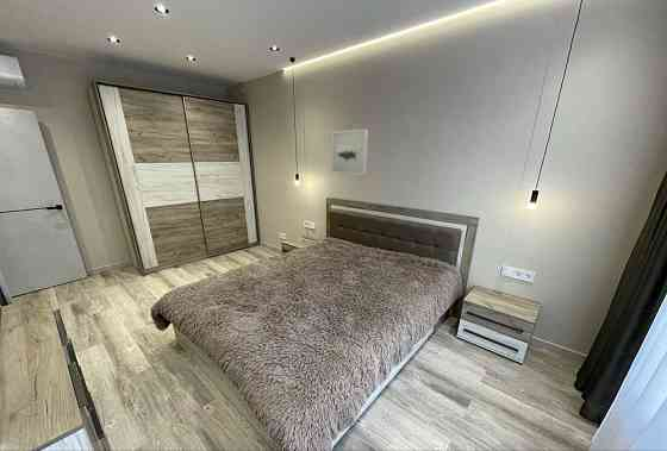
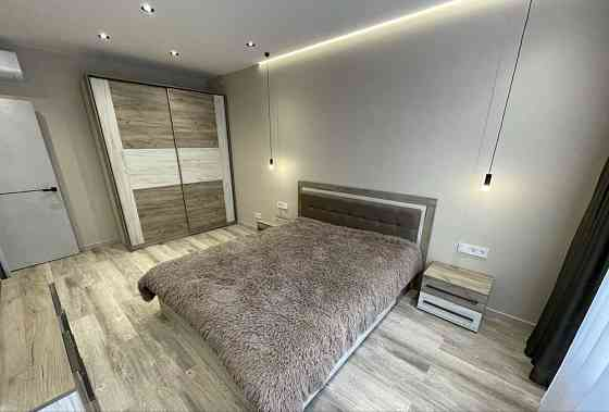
- wall art [330,127,369,176]
